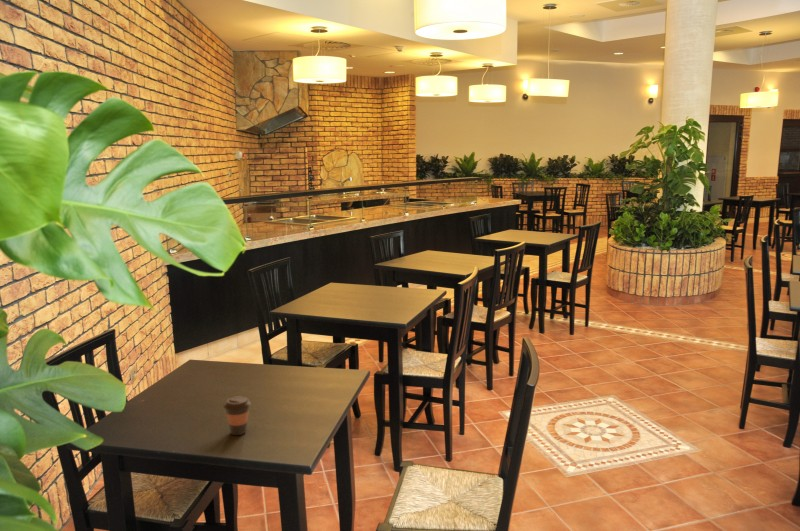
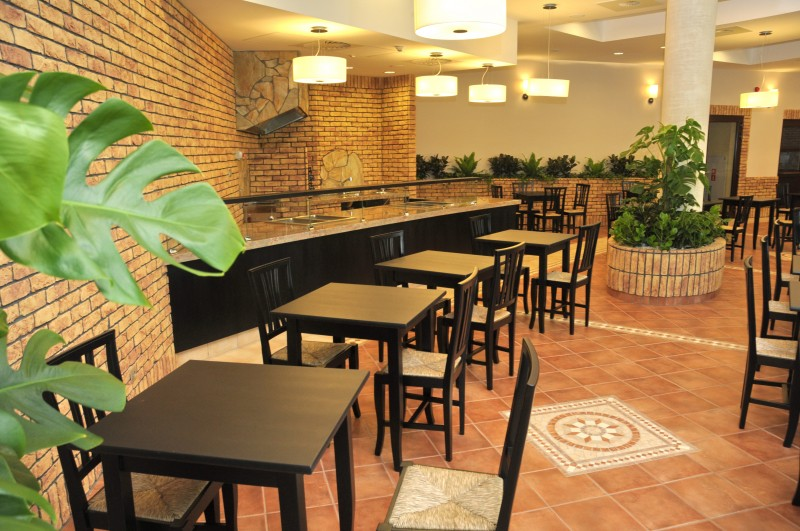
- coffee cup [222,395,252,436]
